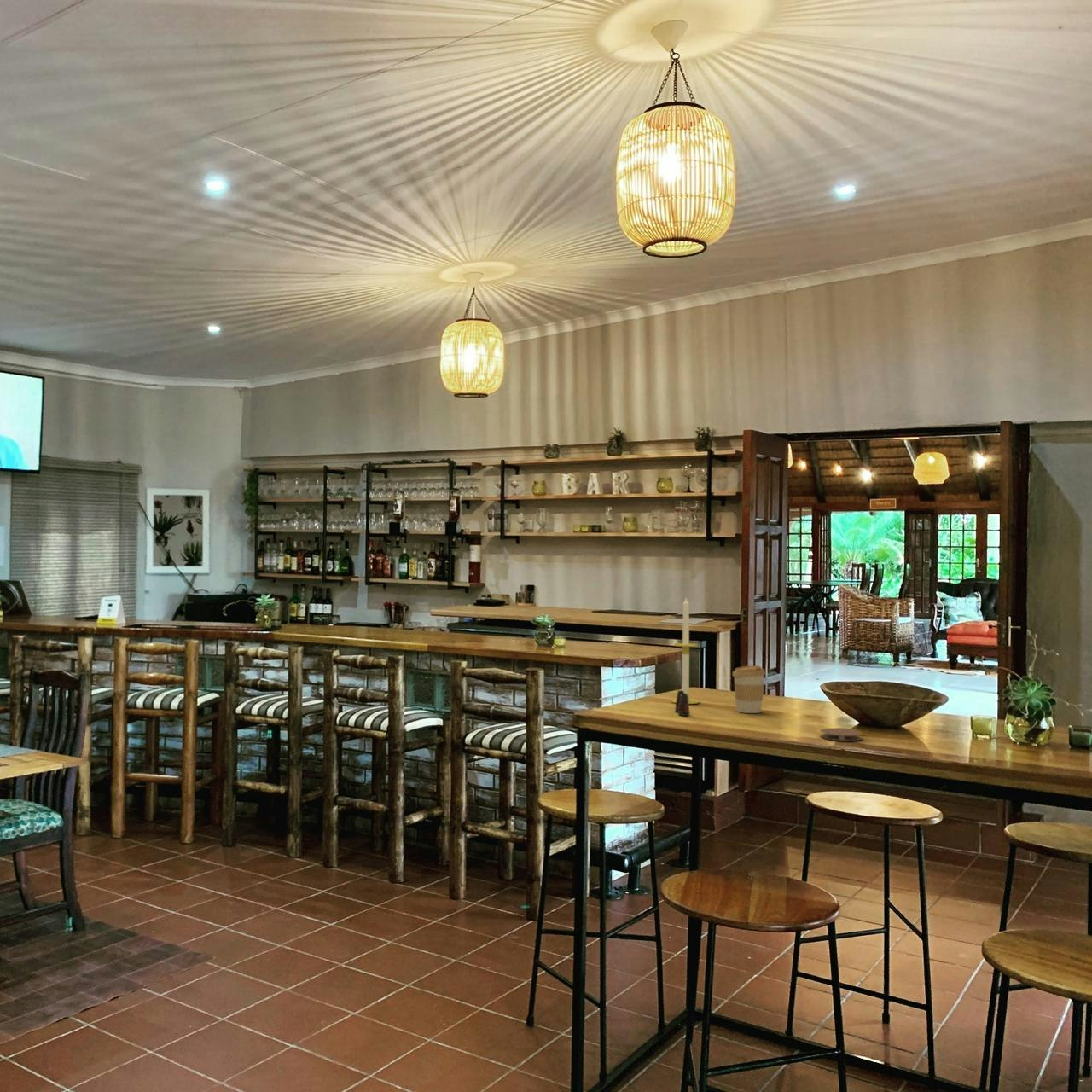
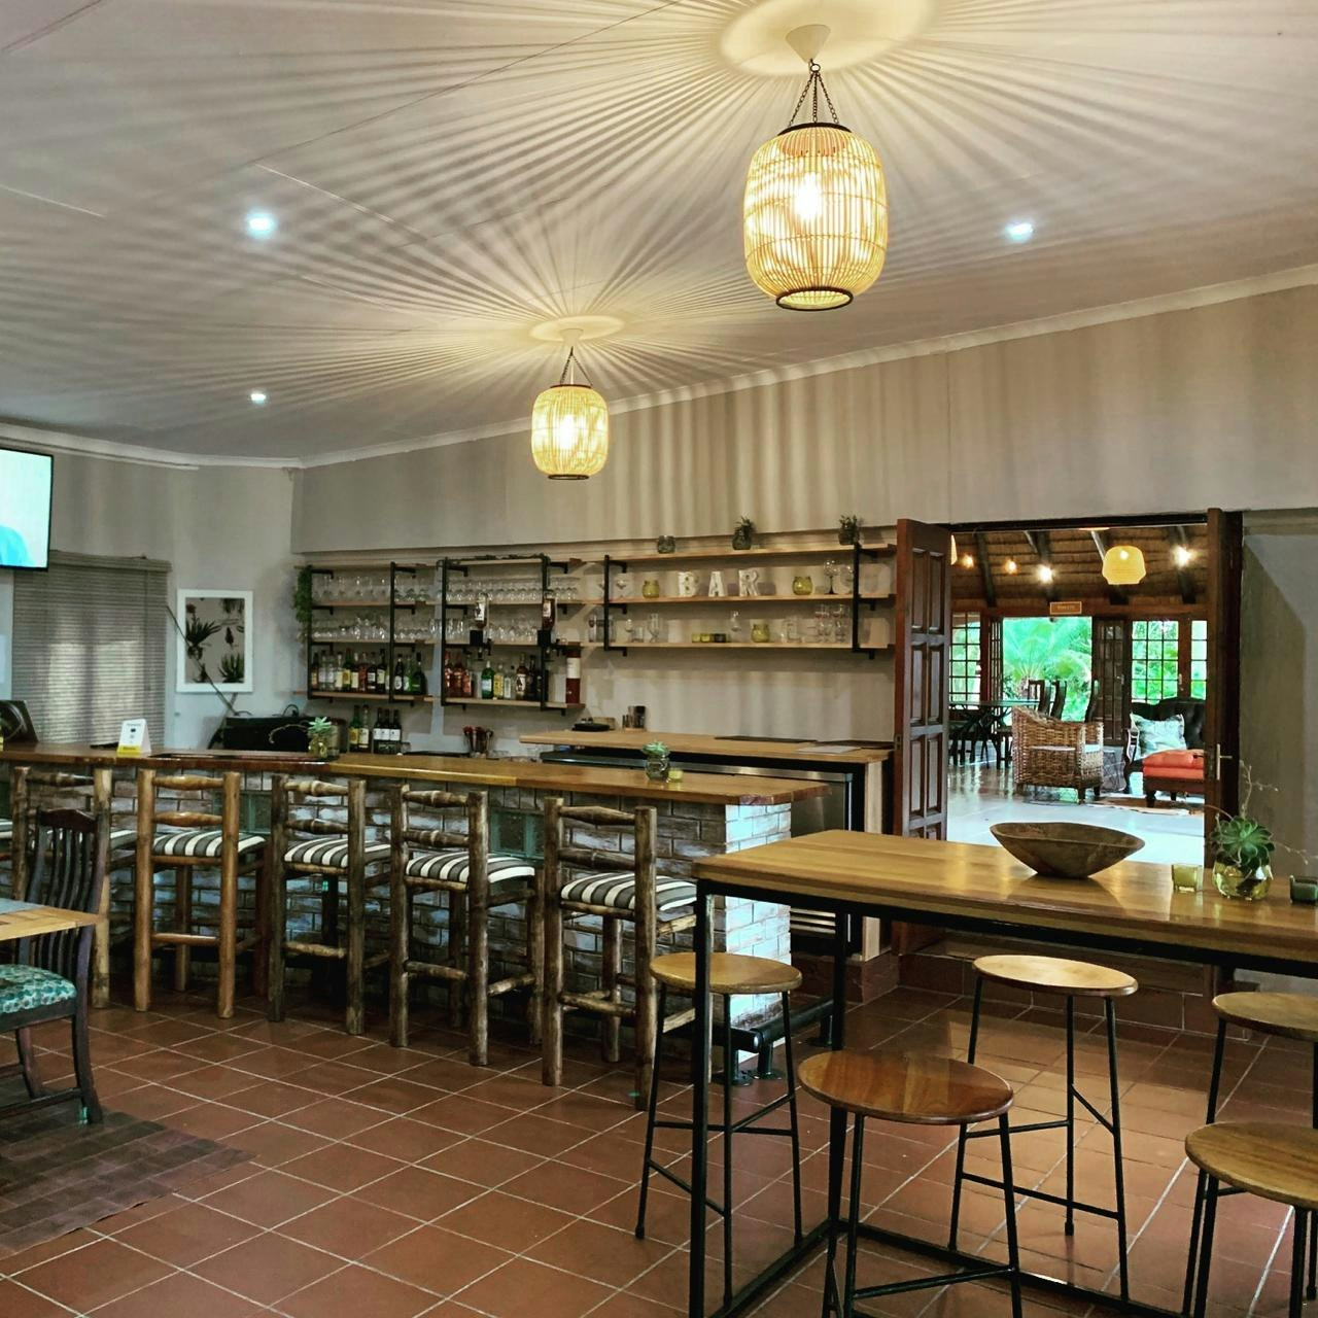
- candle [671,596,700,705]
- coaster [819,727,863,742]
- coffee cup [732,665,766,714]
- salt shaker [674,689,691,717]
